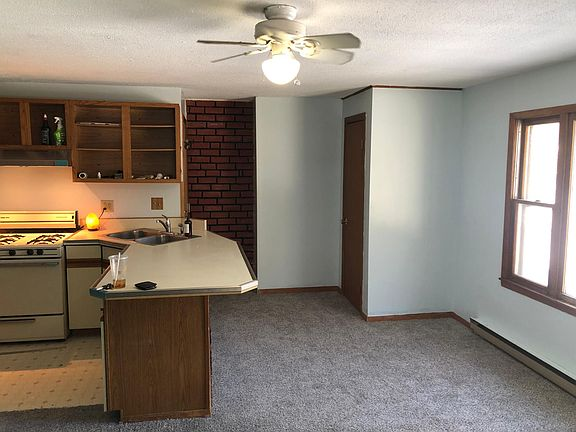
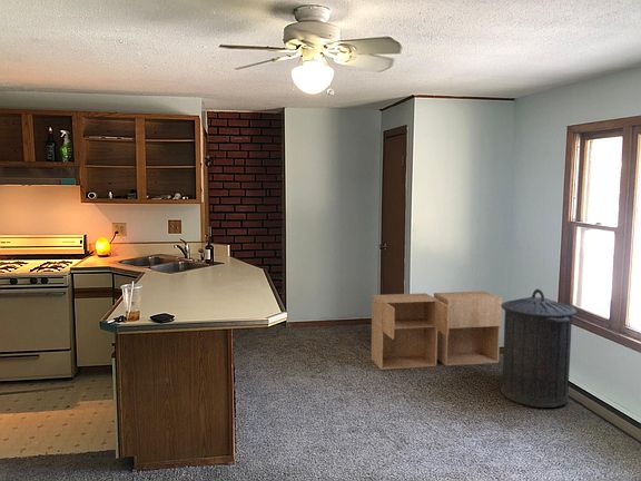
+ trash can [500,288,578,409]
+ storage cabinet [371,291,503,371]
